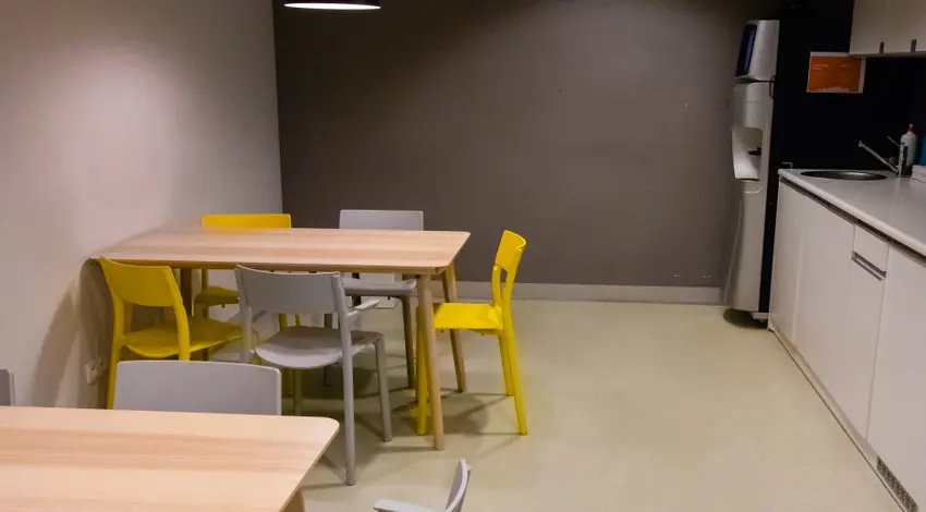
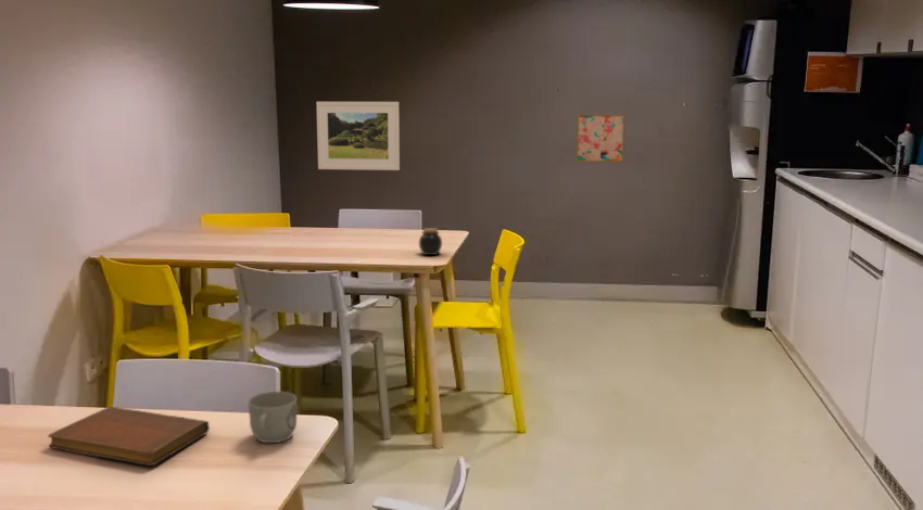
+ jar [418,227,443,256]
+ wall art [574,113,627,164]
+ notebook [47,406,211,467]
+ mug [248,391,298,444]
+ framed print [315,101,401,171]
